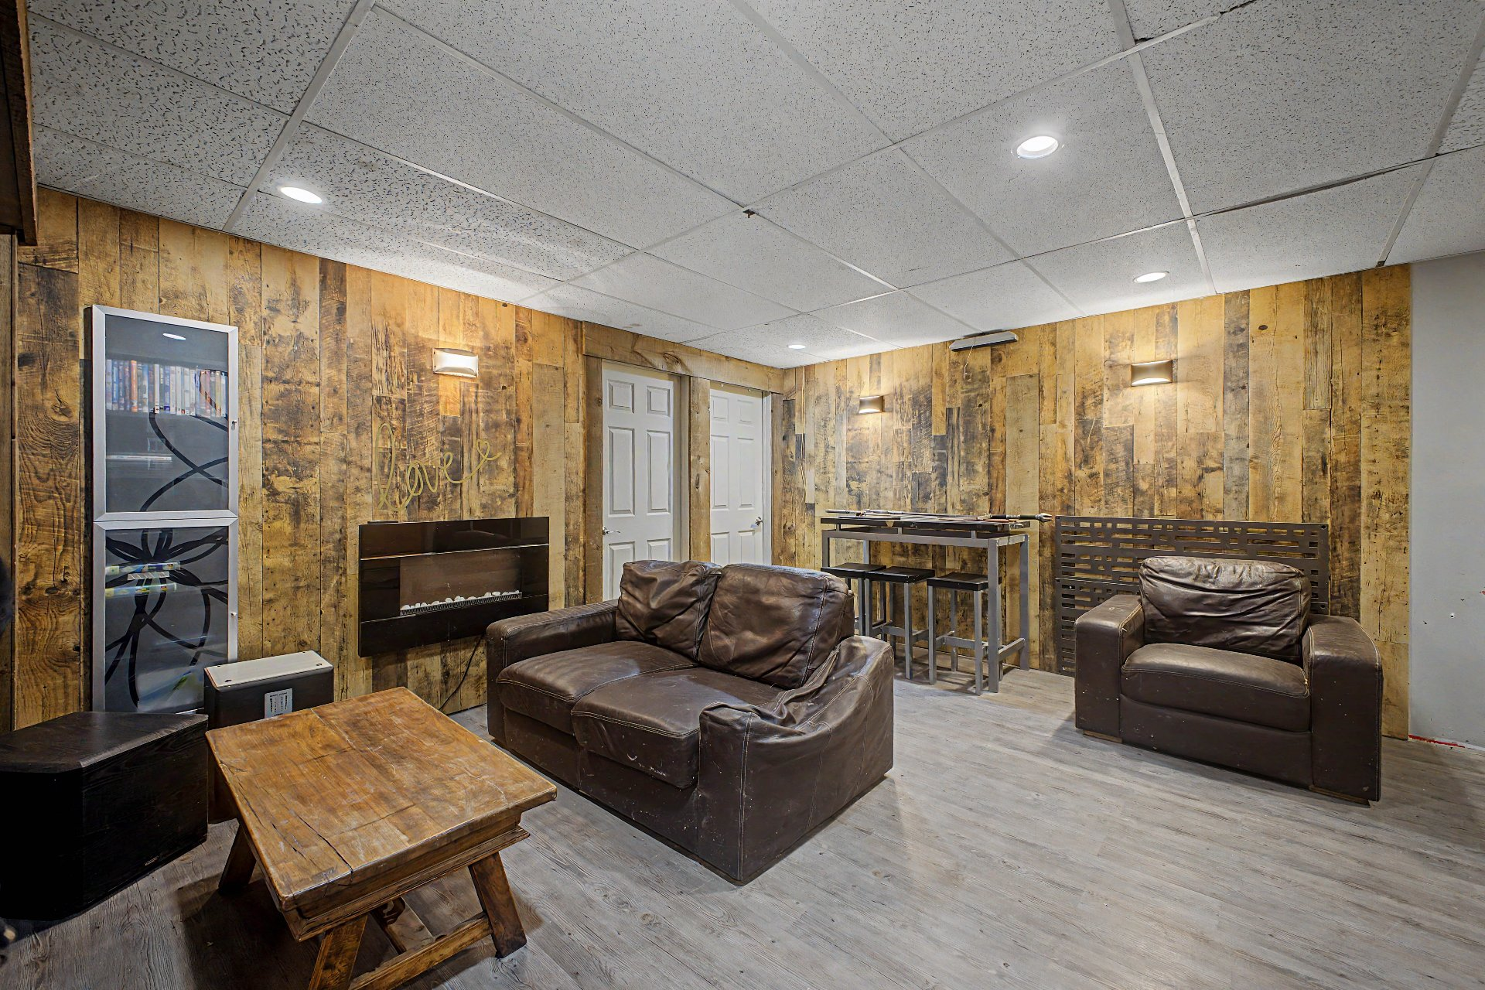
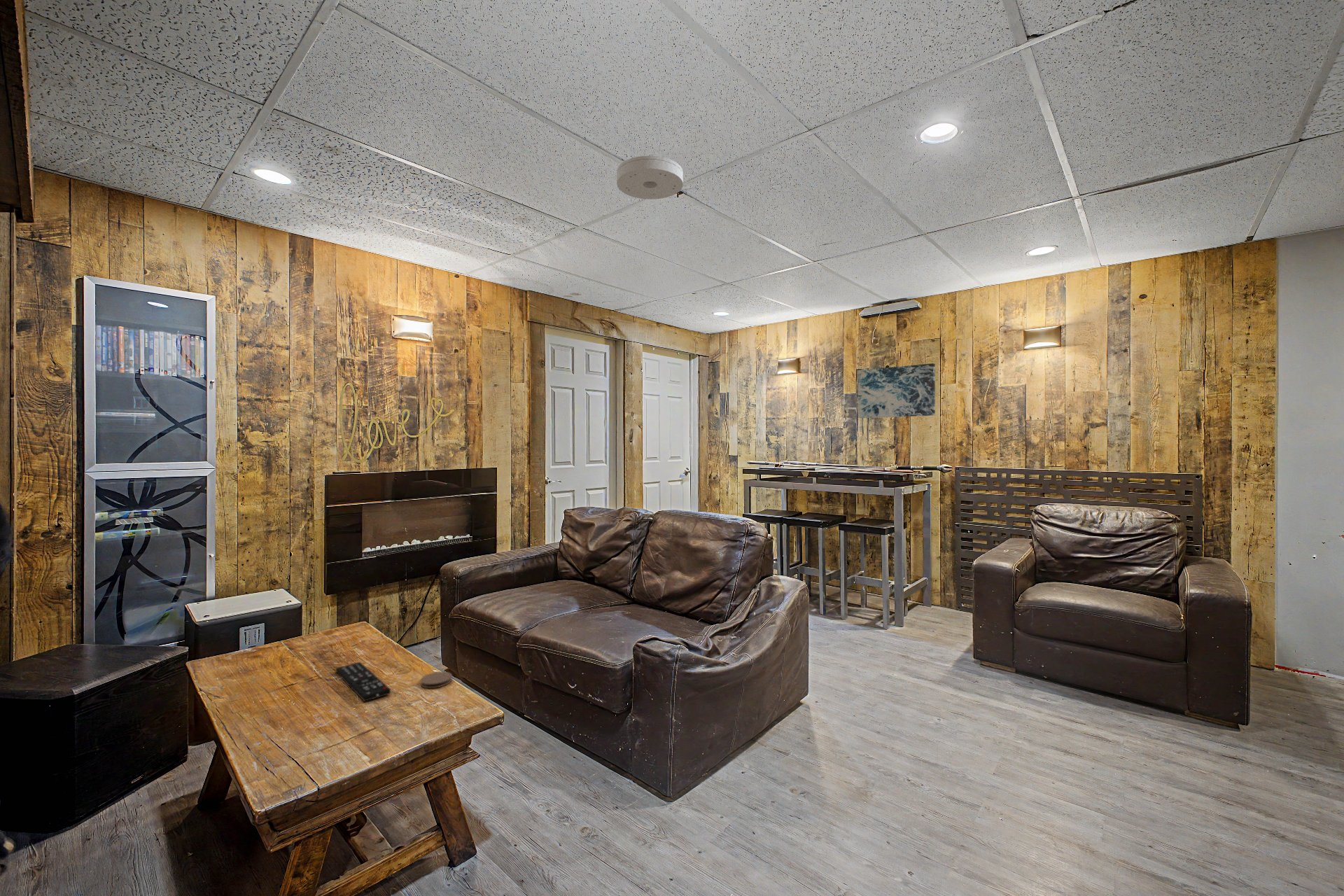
+ remote control [335,661,391,702]
+ coaster [419,671,453,689]
+ wall art [858,363,936,419]
+ smoke detector [616,155,684,200]
